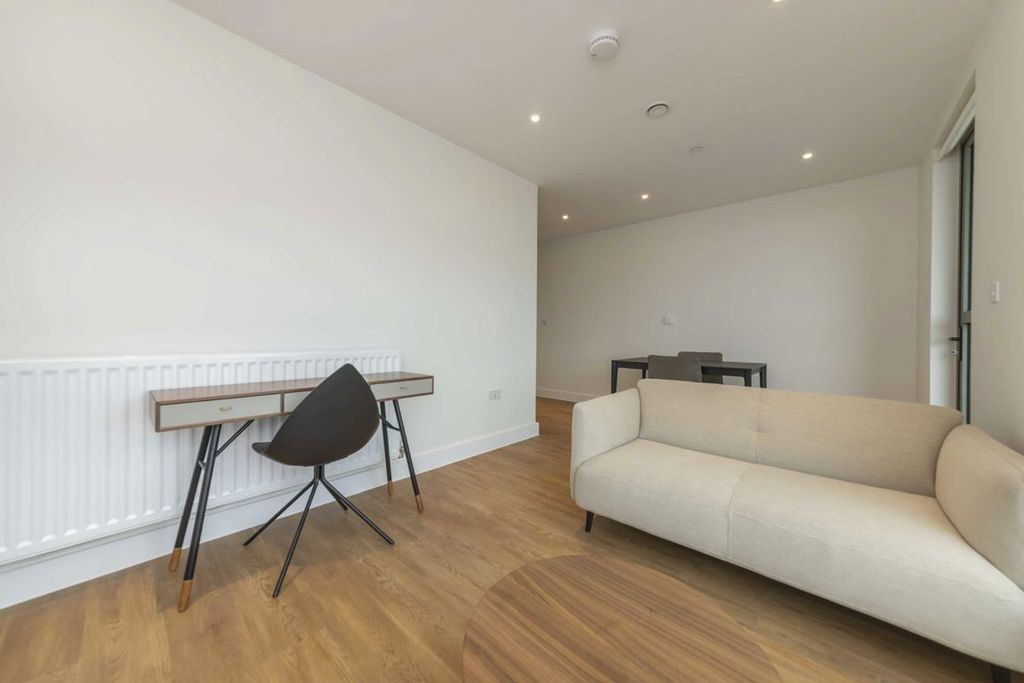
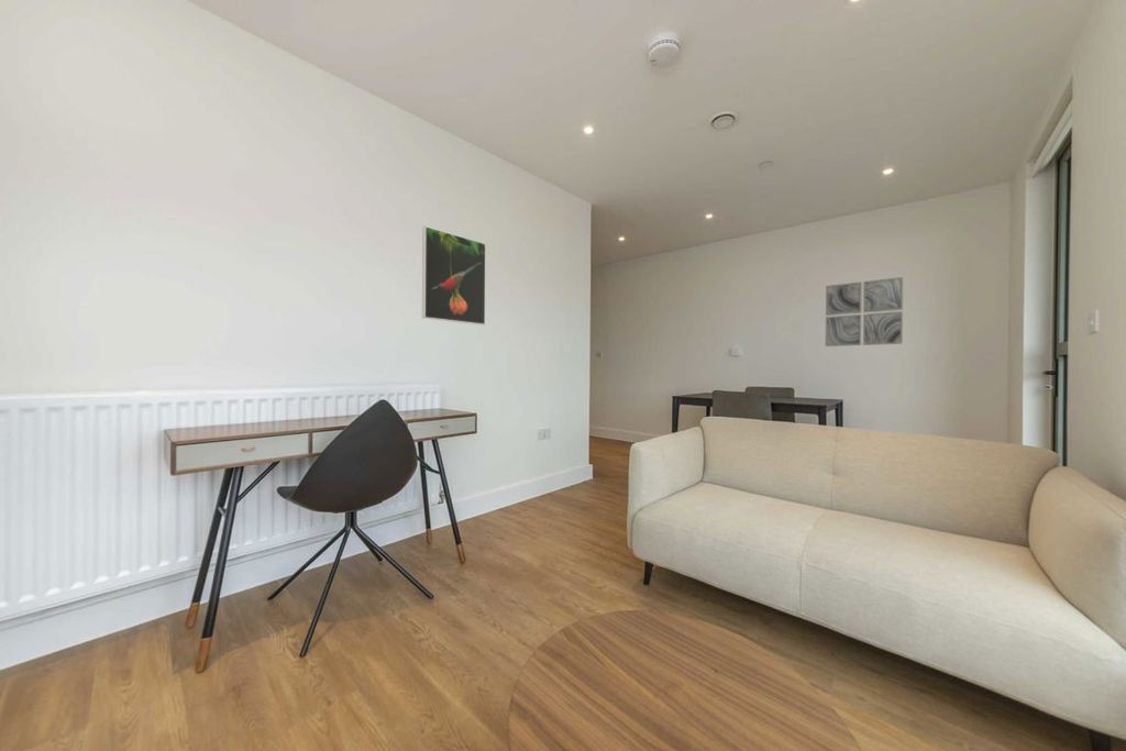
+ wall art [825,276,905,347]
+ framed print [421,225,487,327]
